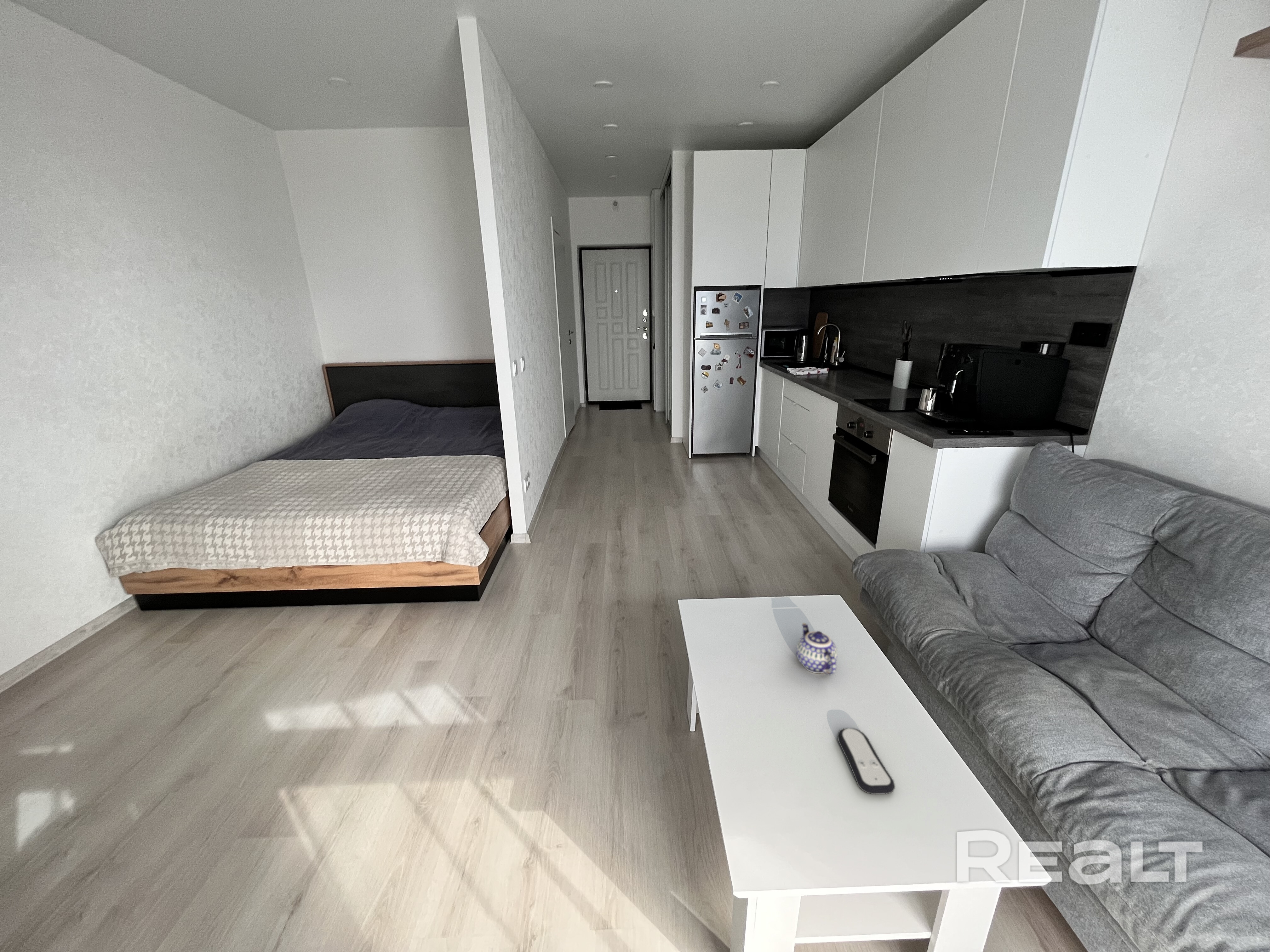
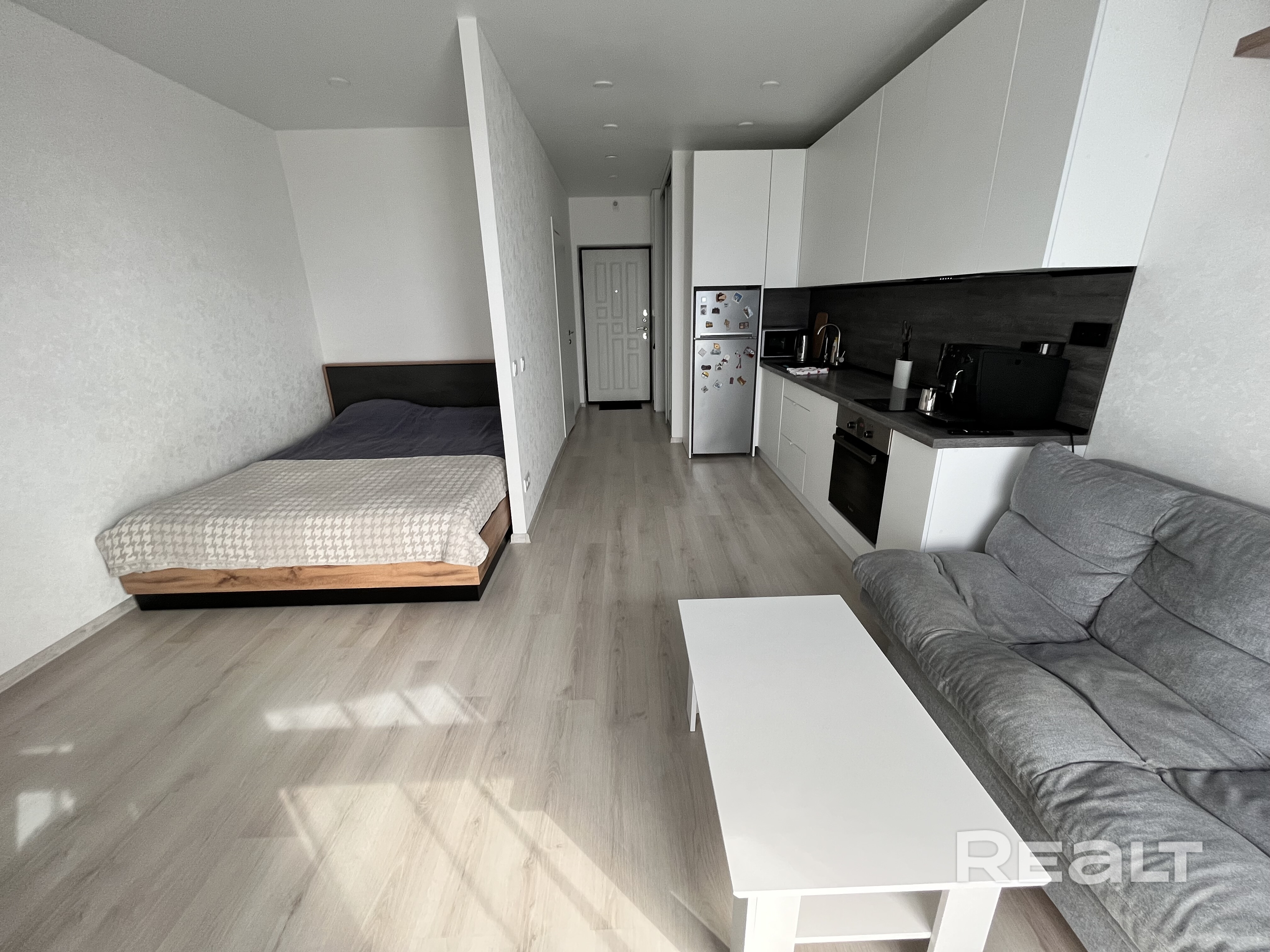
- remote control [837,728,895,795]
- teapot [796,623,838,675]
